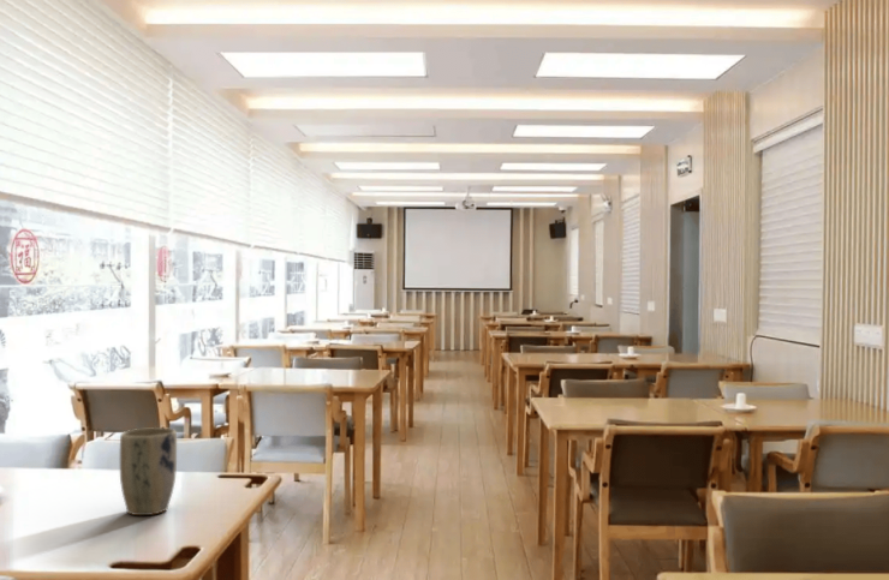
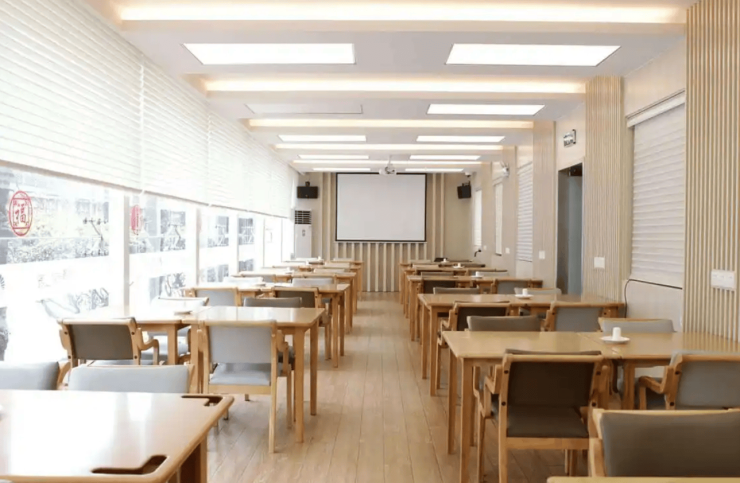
- plant pot [119,426,178,516]
